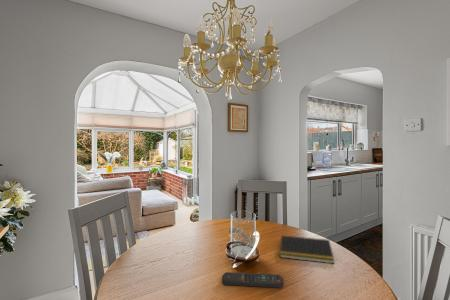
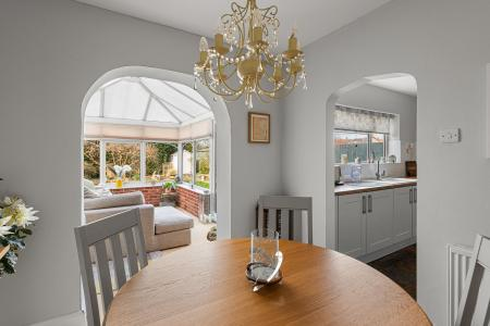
- notepad [279,234,335,264]
- remote control [221,271,285,289]
